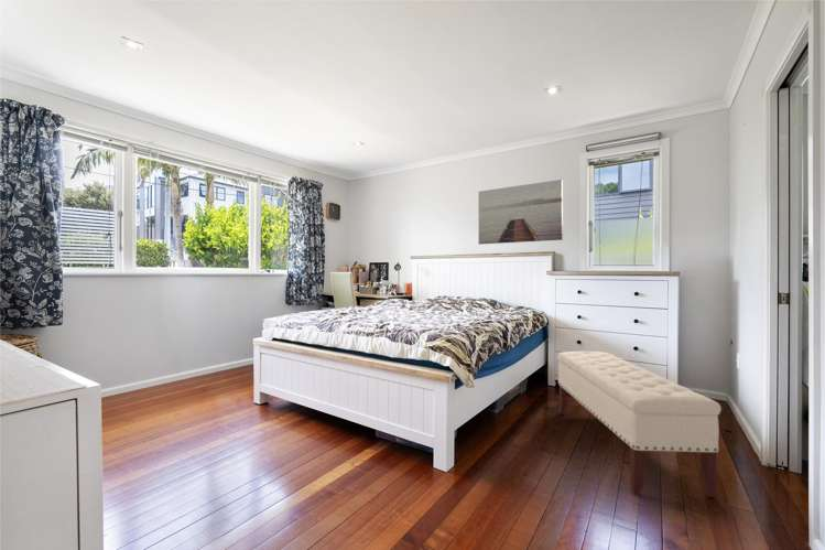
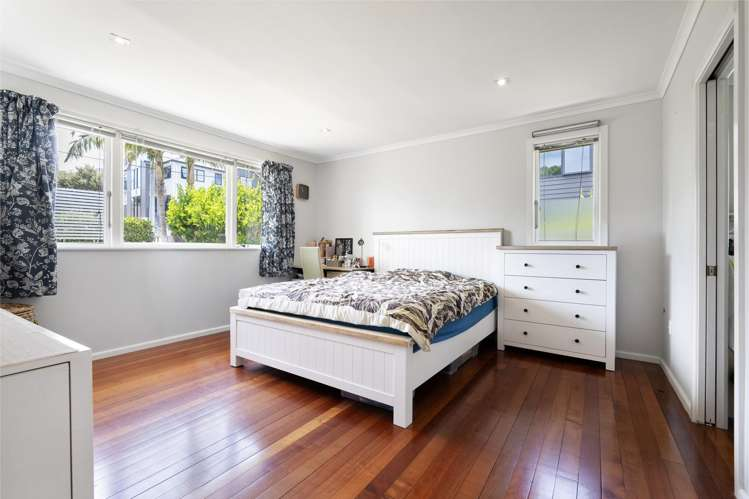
- bench [556,351,723,498]
- wall art [478,179,564,245]
